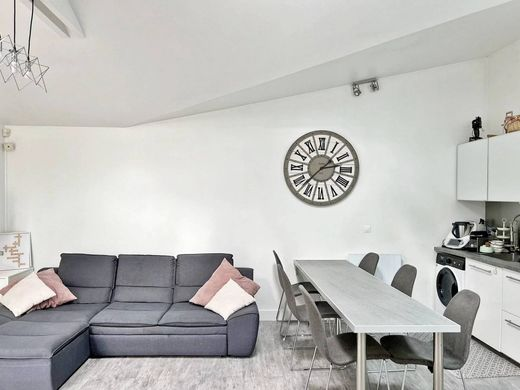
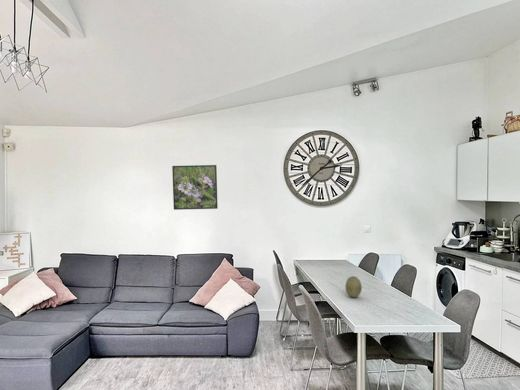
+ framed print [171,164,219,211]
+ fruit [344,275,363,298]
